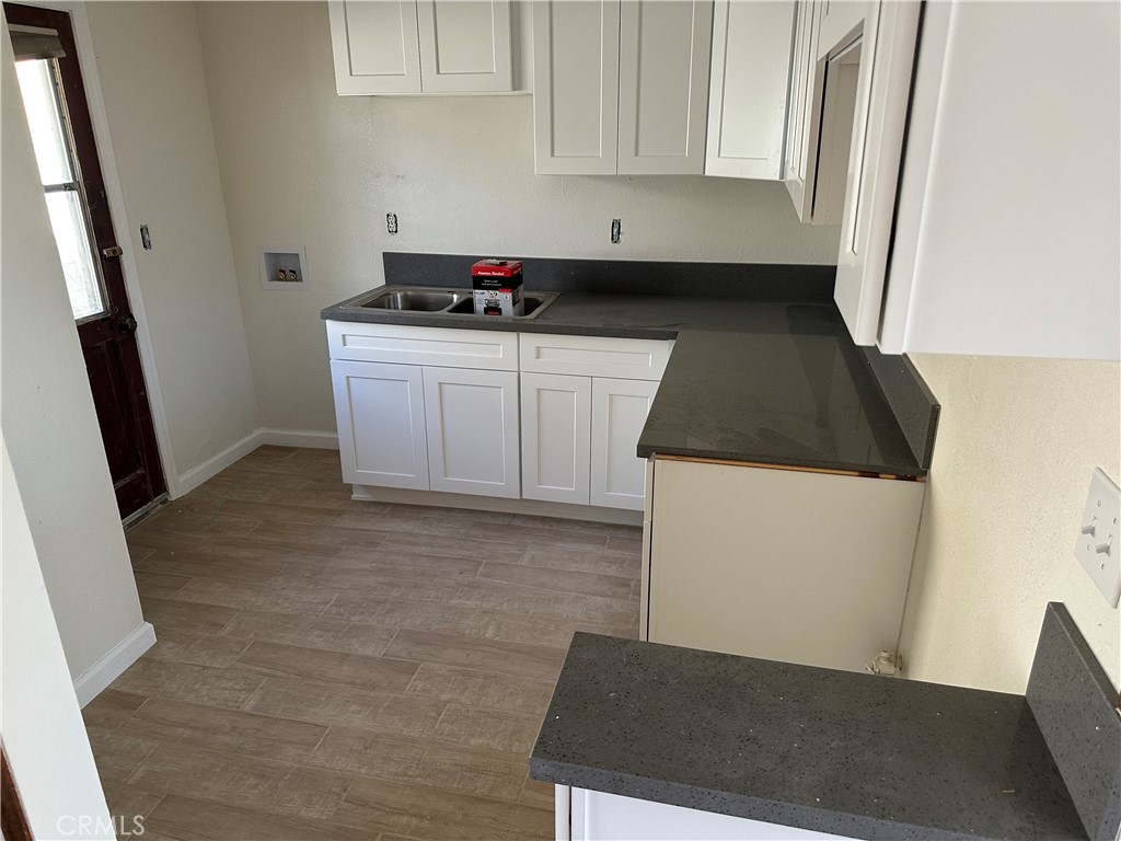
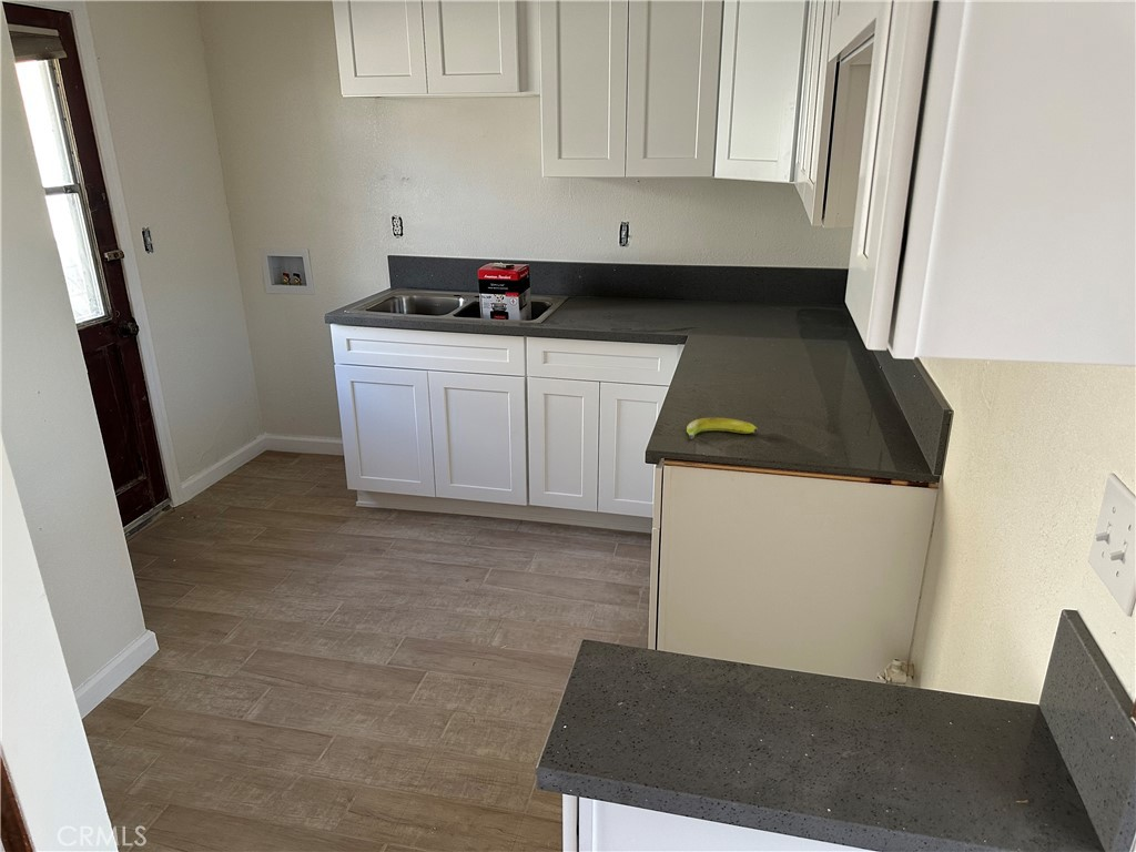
+ banana [686,416,759,442]
